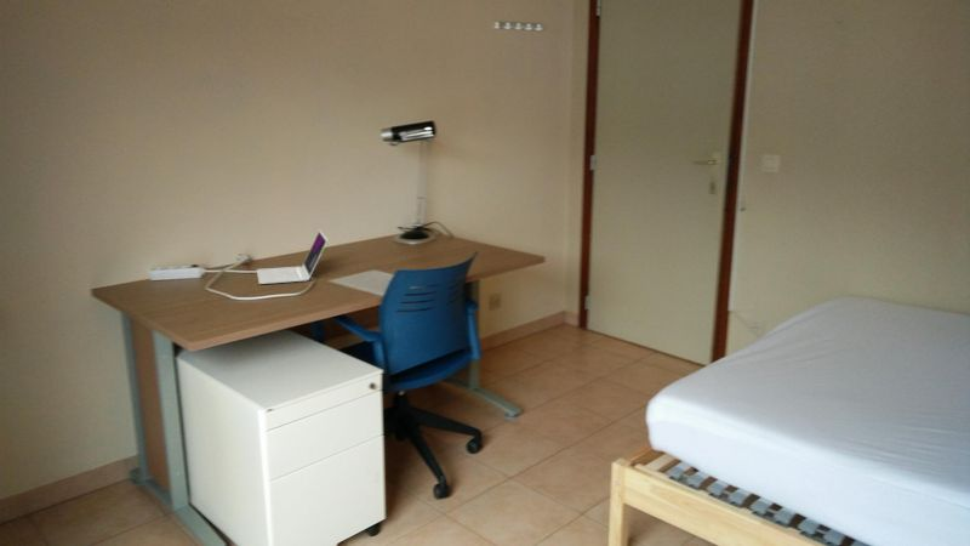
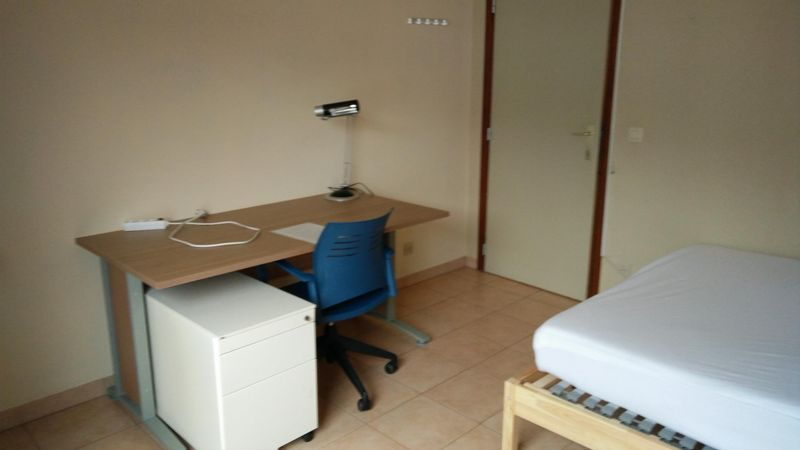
- laptop [256,229,329,285]
